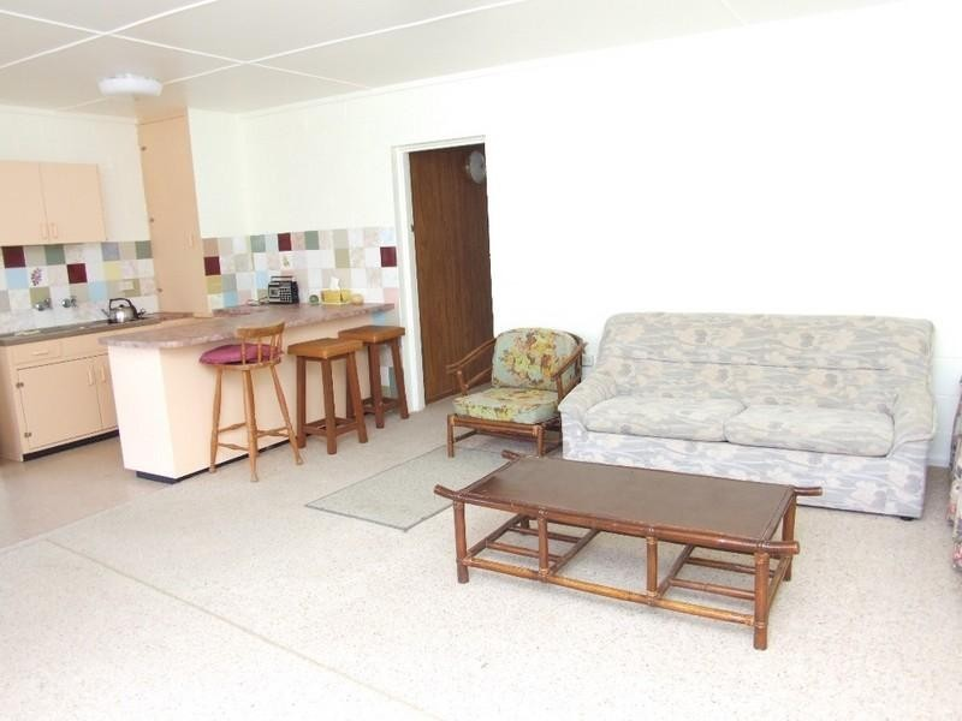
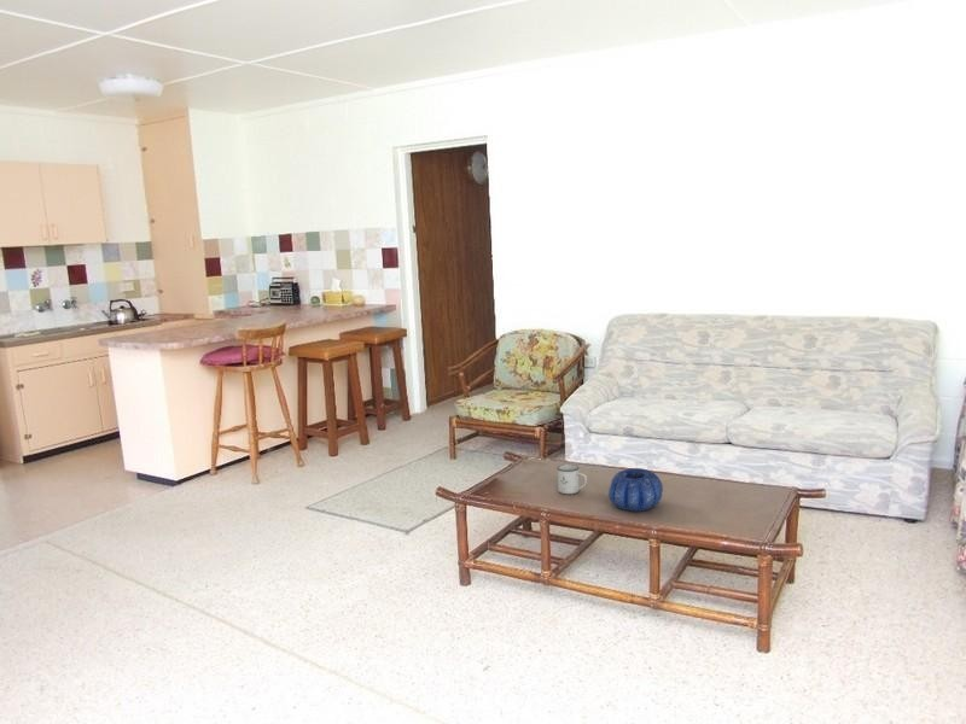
+ mug [557,463,588,495]
+ decorative bowl [607,467,664,513]
